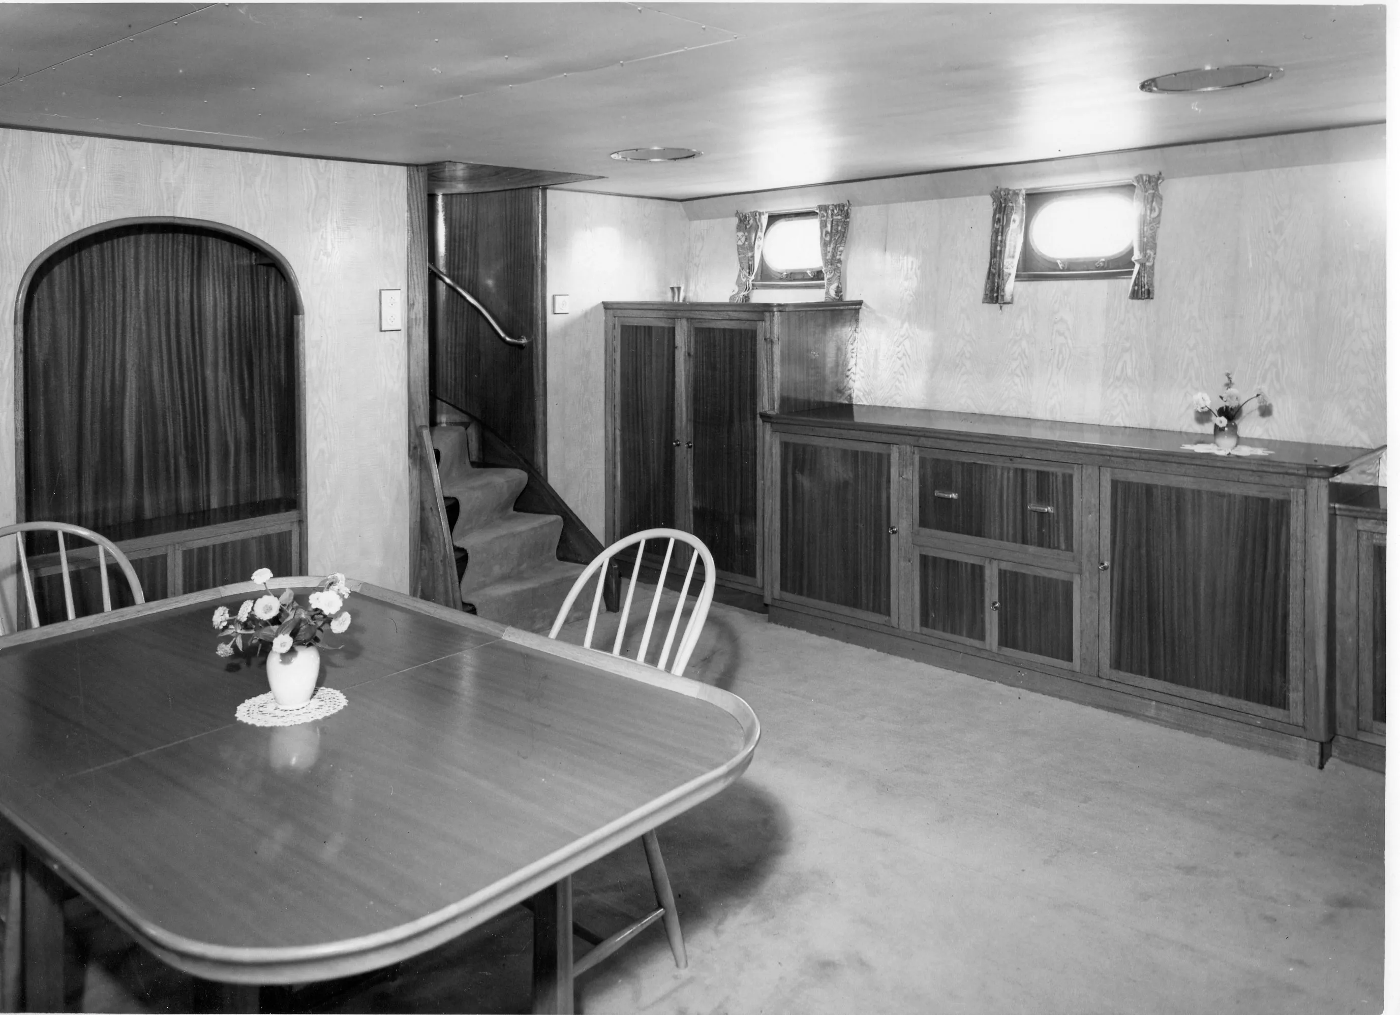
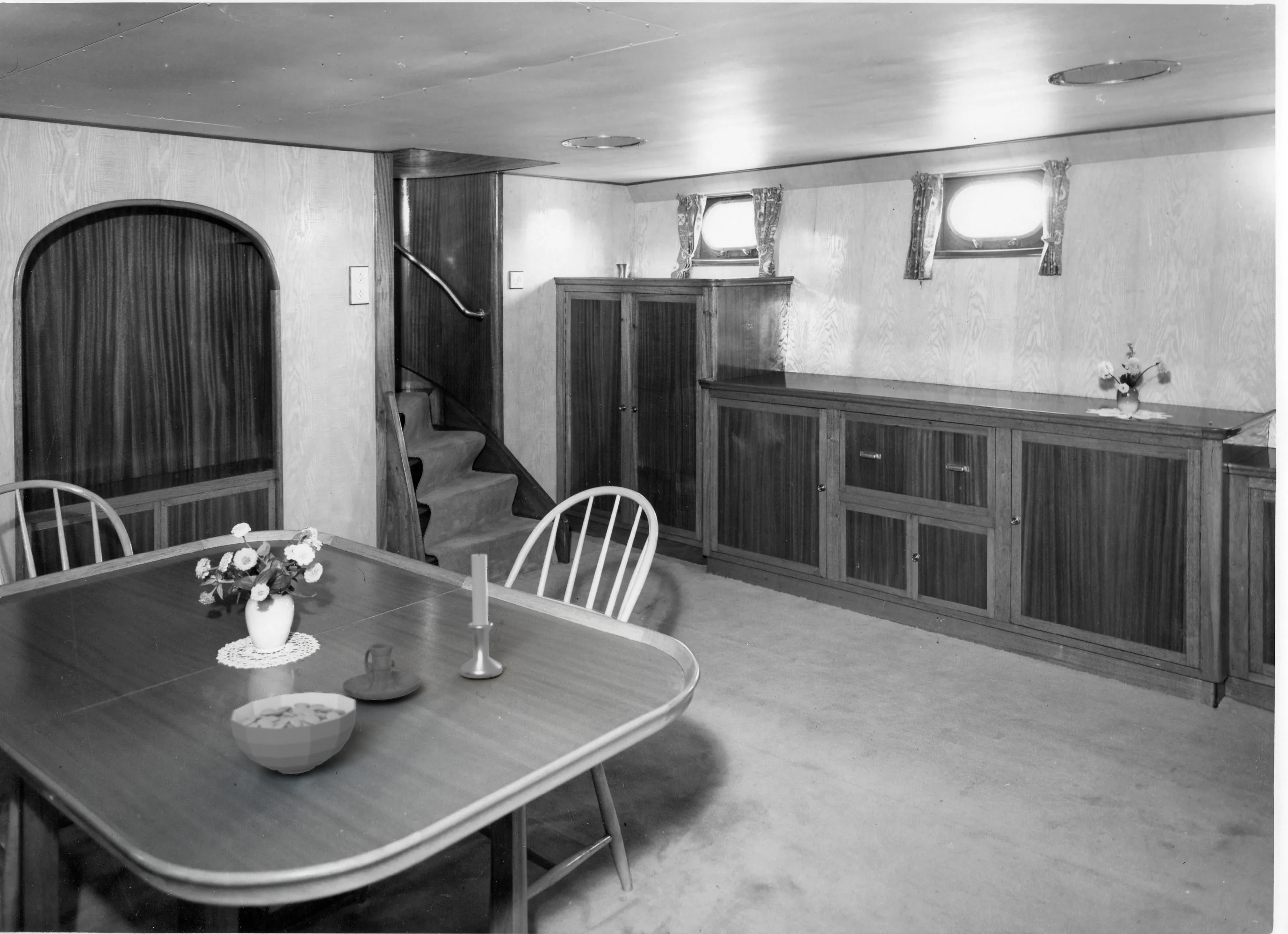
+ candle holder [342,642,422,701]
+ candle holder [459,549,503,679]
+ cereal bowl [230,691,357,775]
